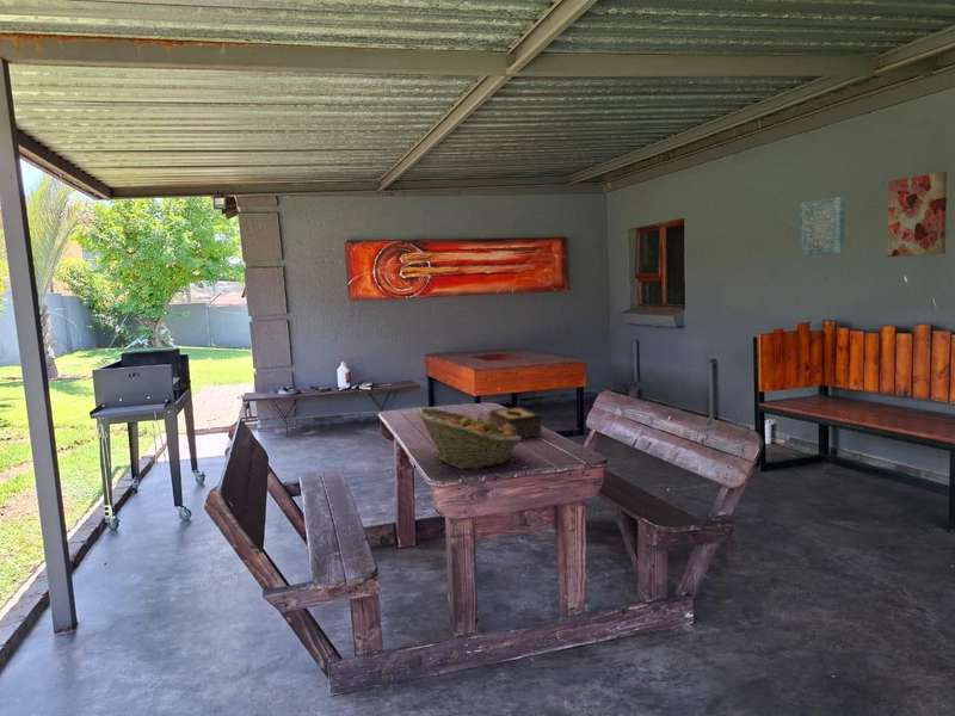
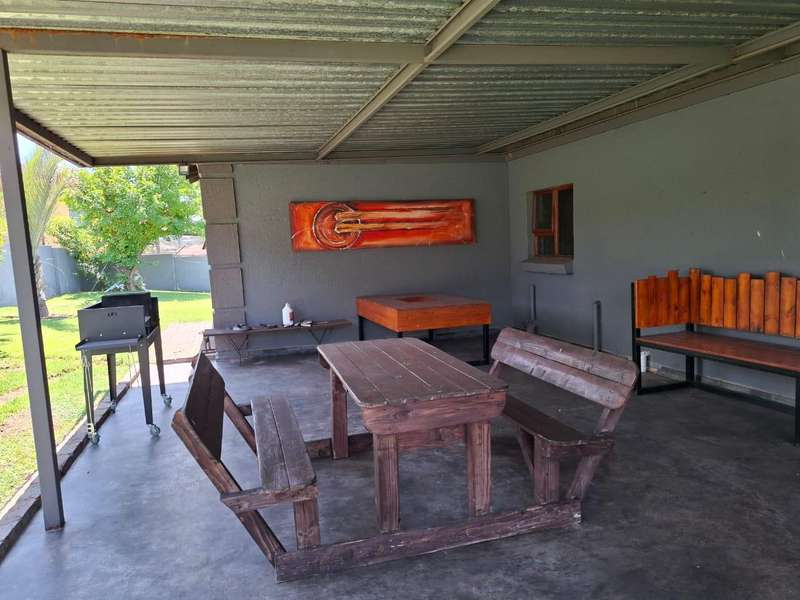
- wall art [800,196,846,257]
- fruit basket [415,407,523,470]
- tissue box [488,406,543,439]
- wall art [887,171,948,258]
